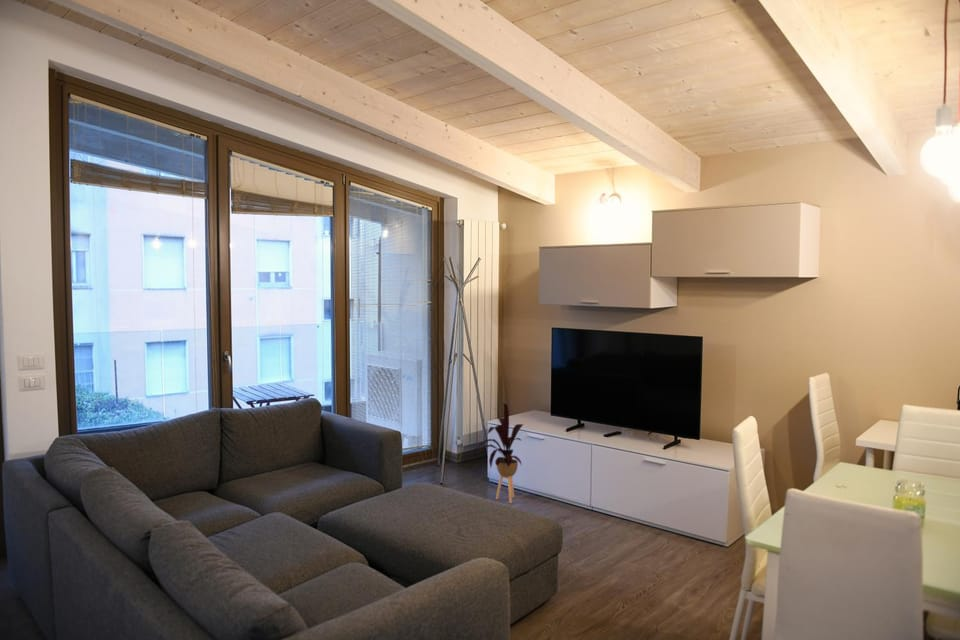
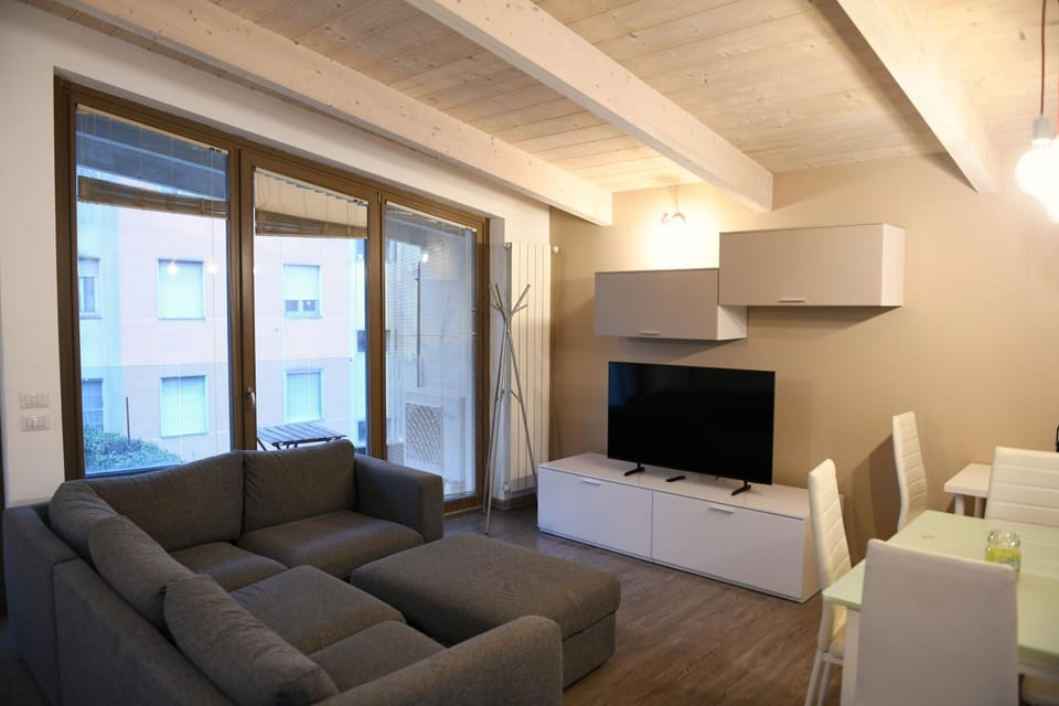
- house plant [474,402,524,504]
